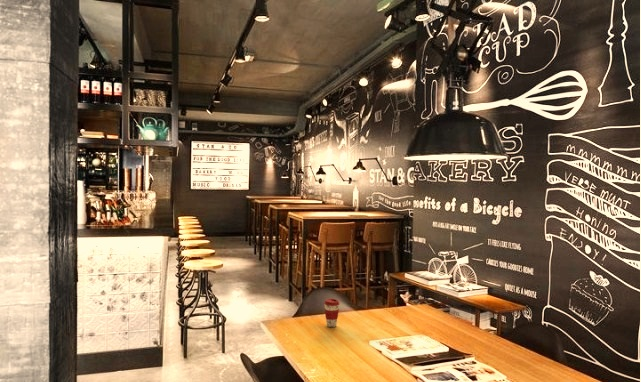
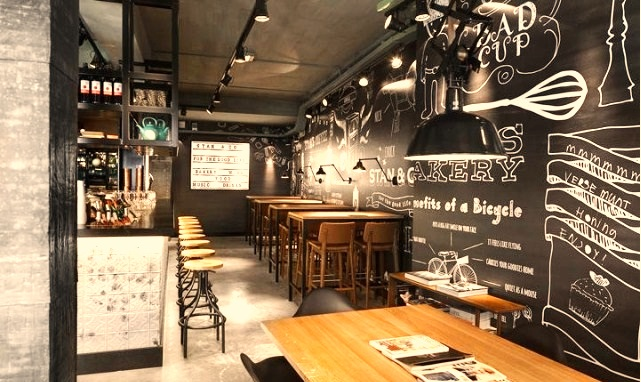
- coffee cup [323,298,341,328]
